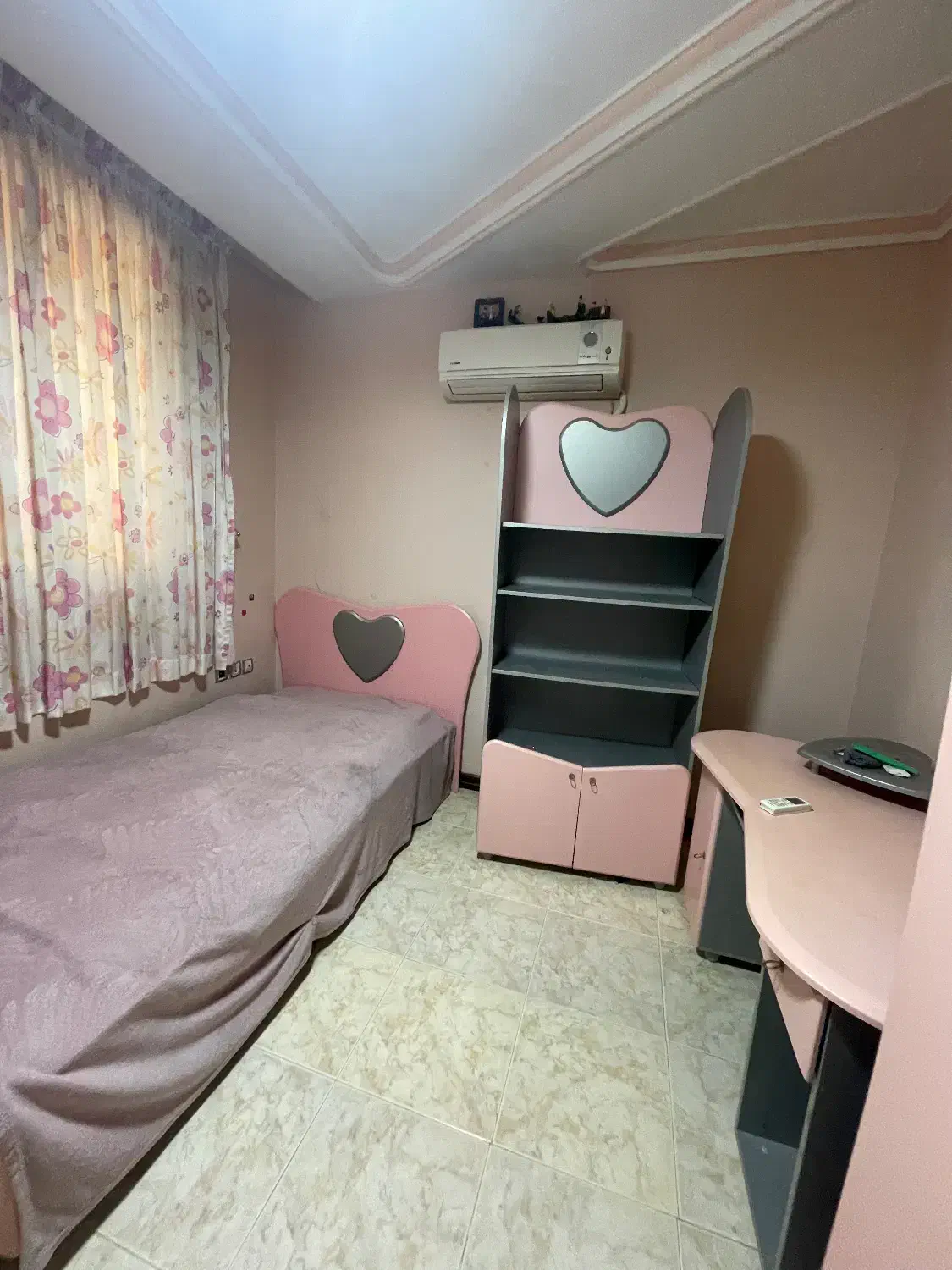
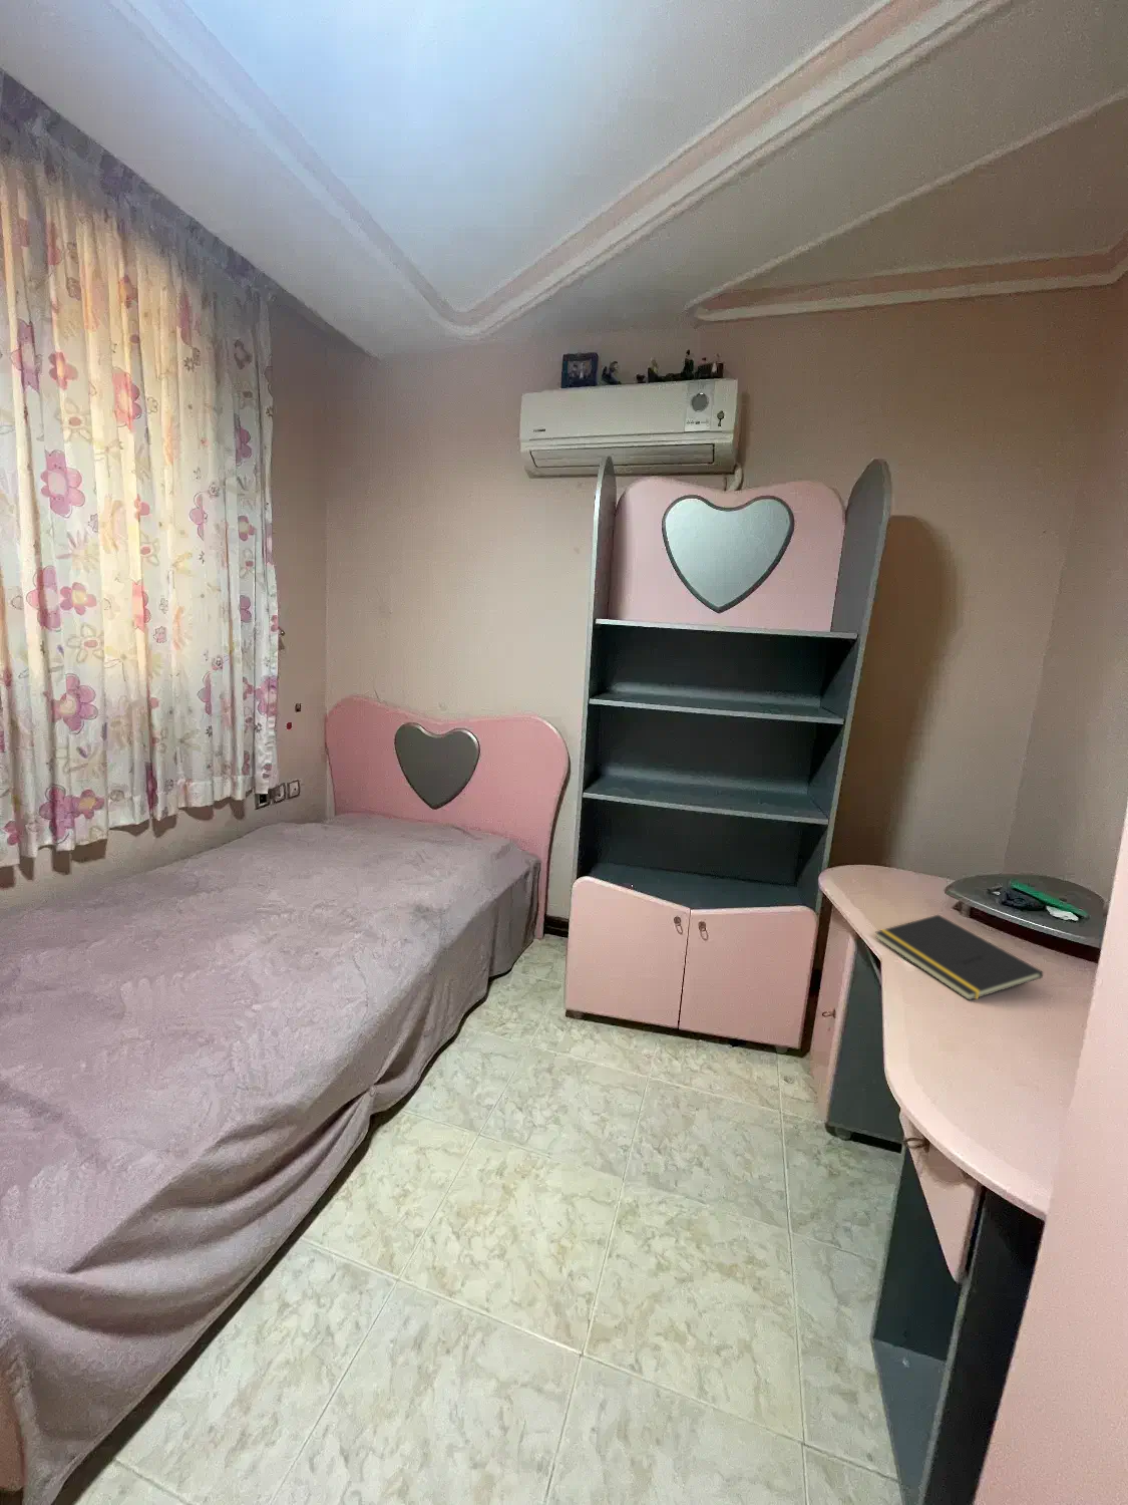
+ notepad [874,914,1044,1001]
